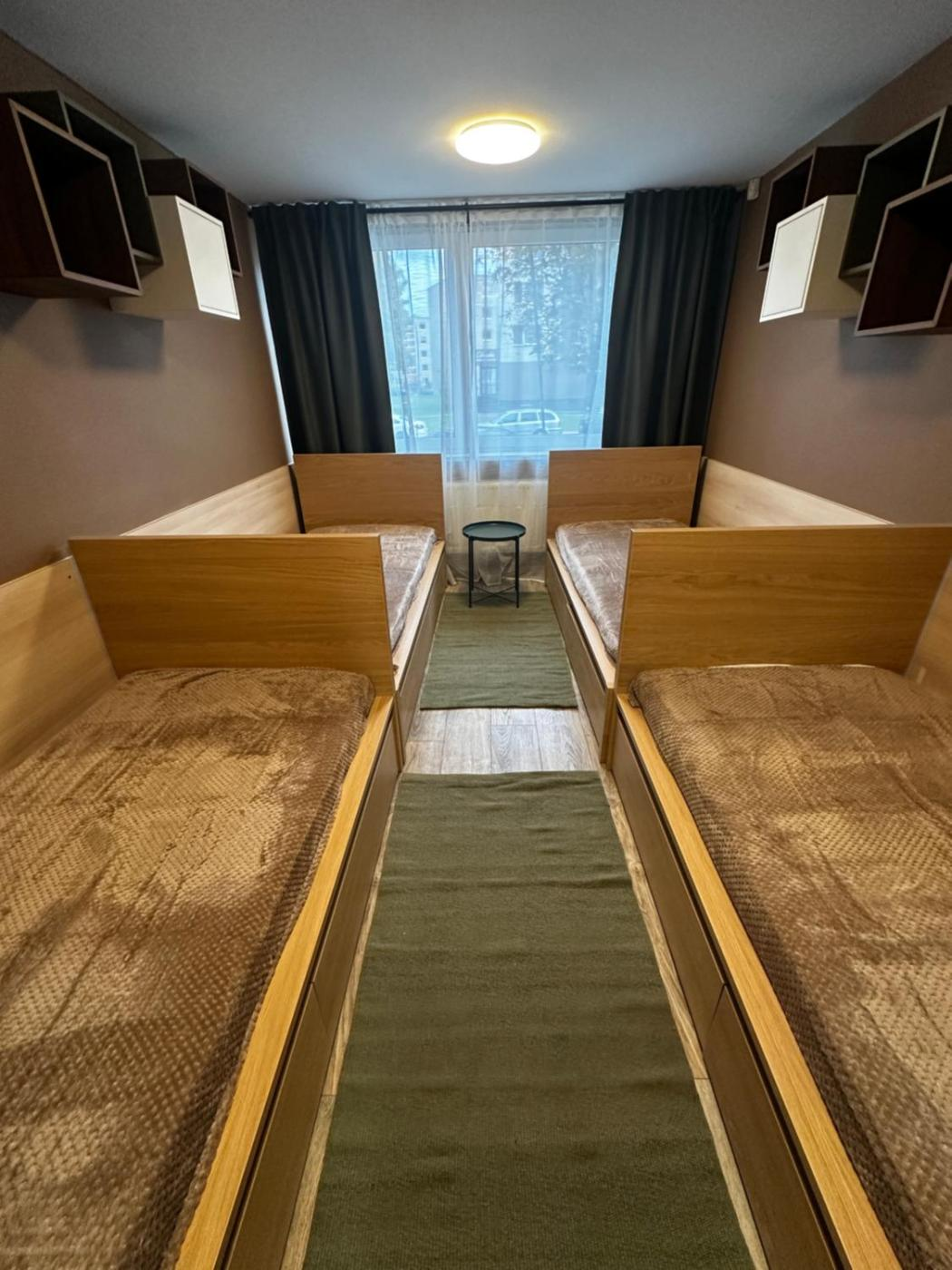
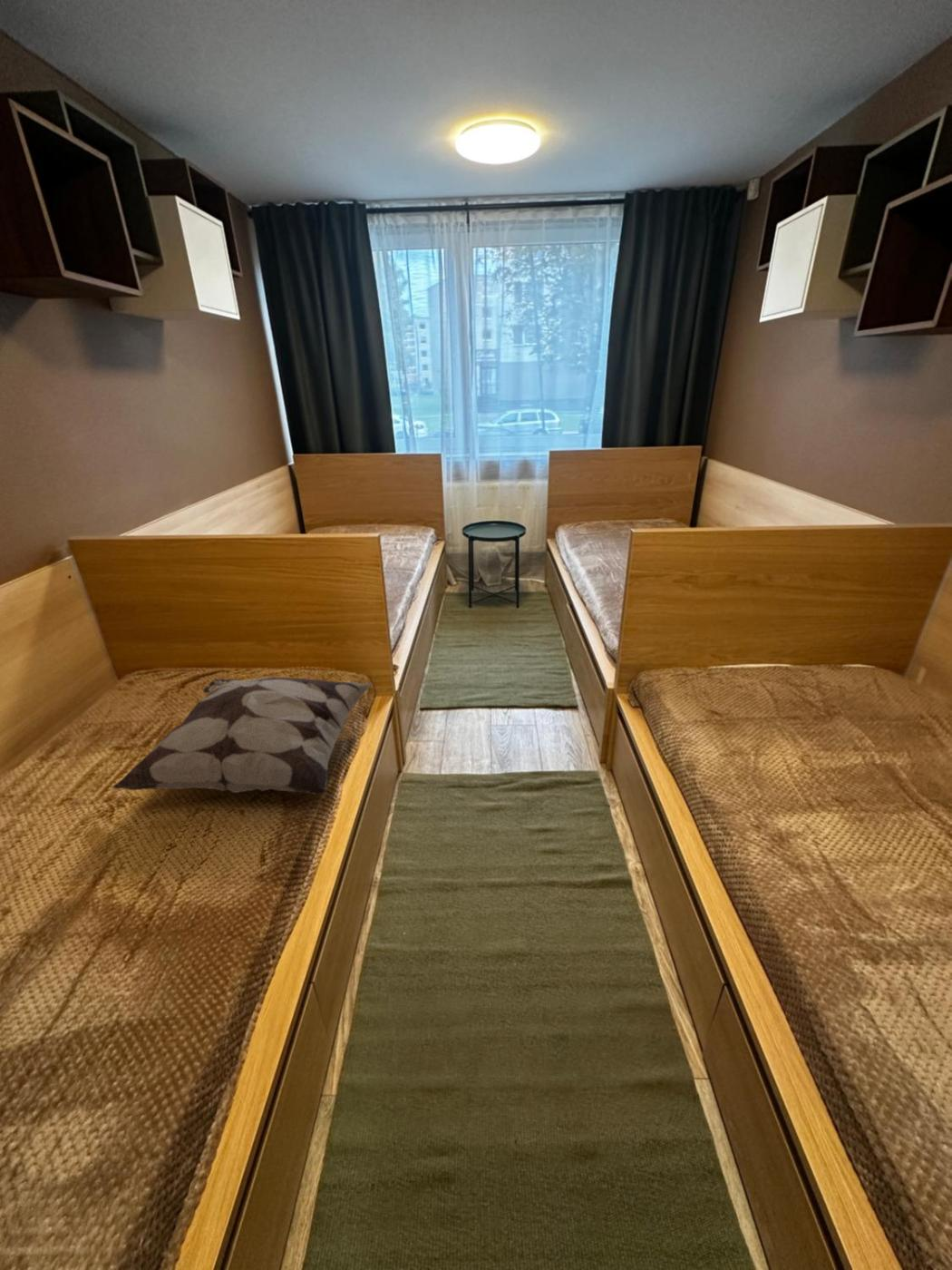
+ decorative pillow [112,676,374,796]
